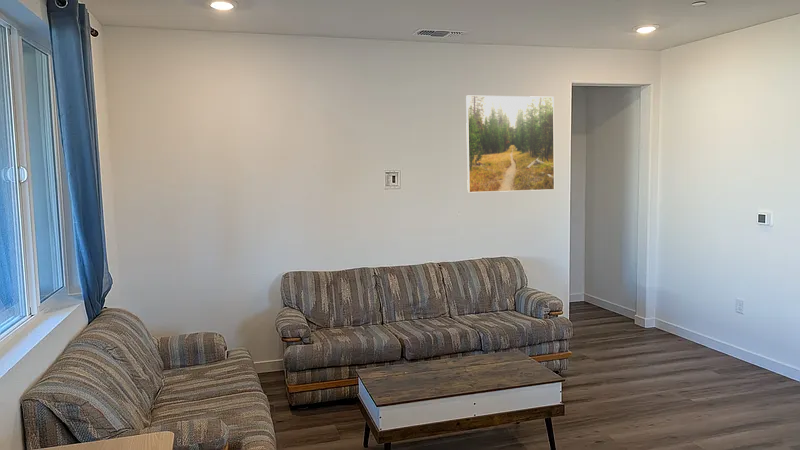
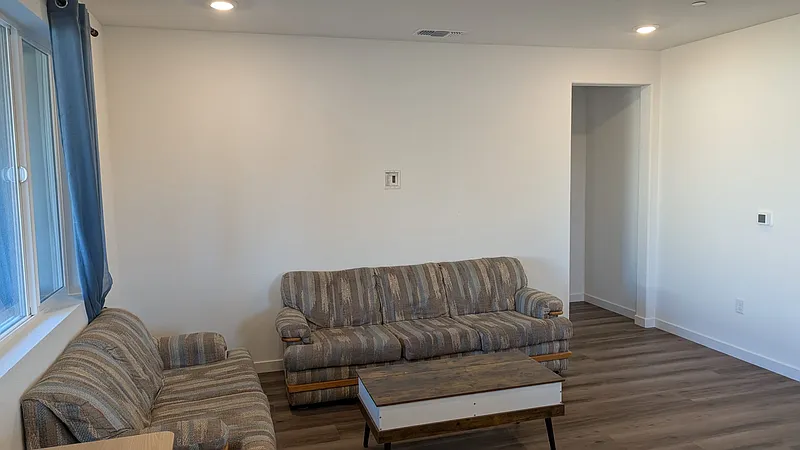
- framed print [465,95,555,193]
